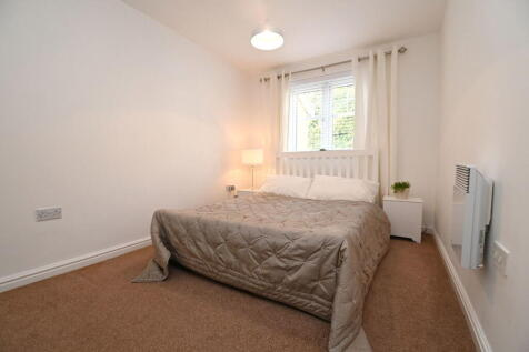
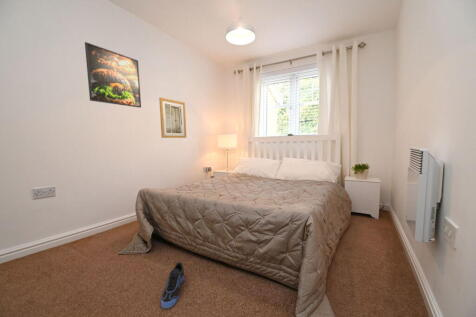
+ sneaker [160,261,185,309]
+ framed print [84,41,142,109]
+ wall art [158,97,187,139]
